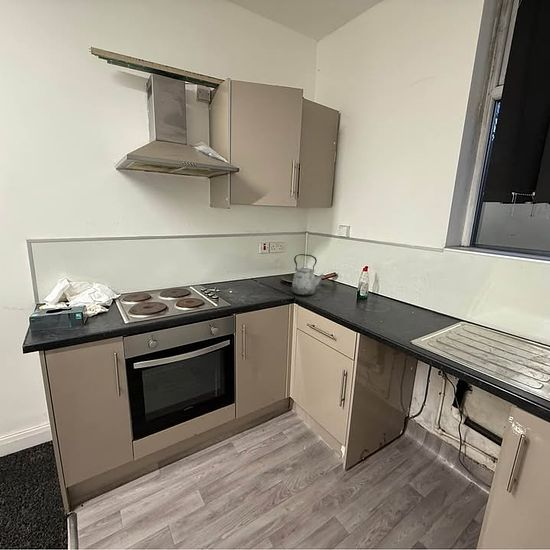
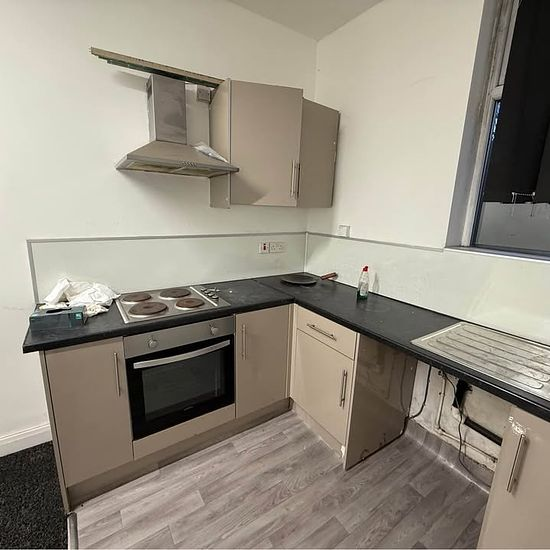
- kettle [291,253,325,297]
